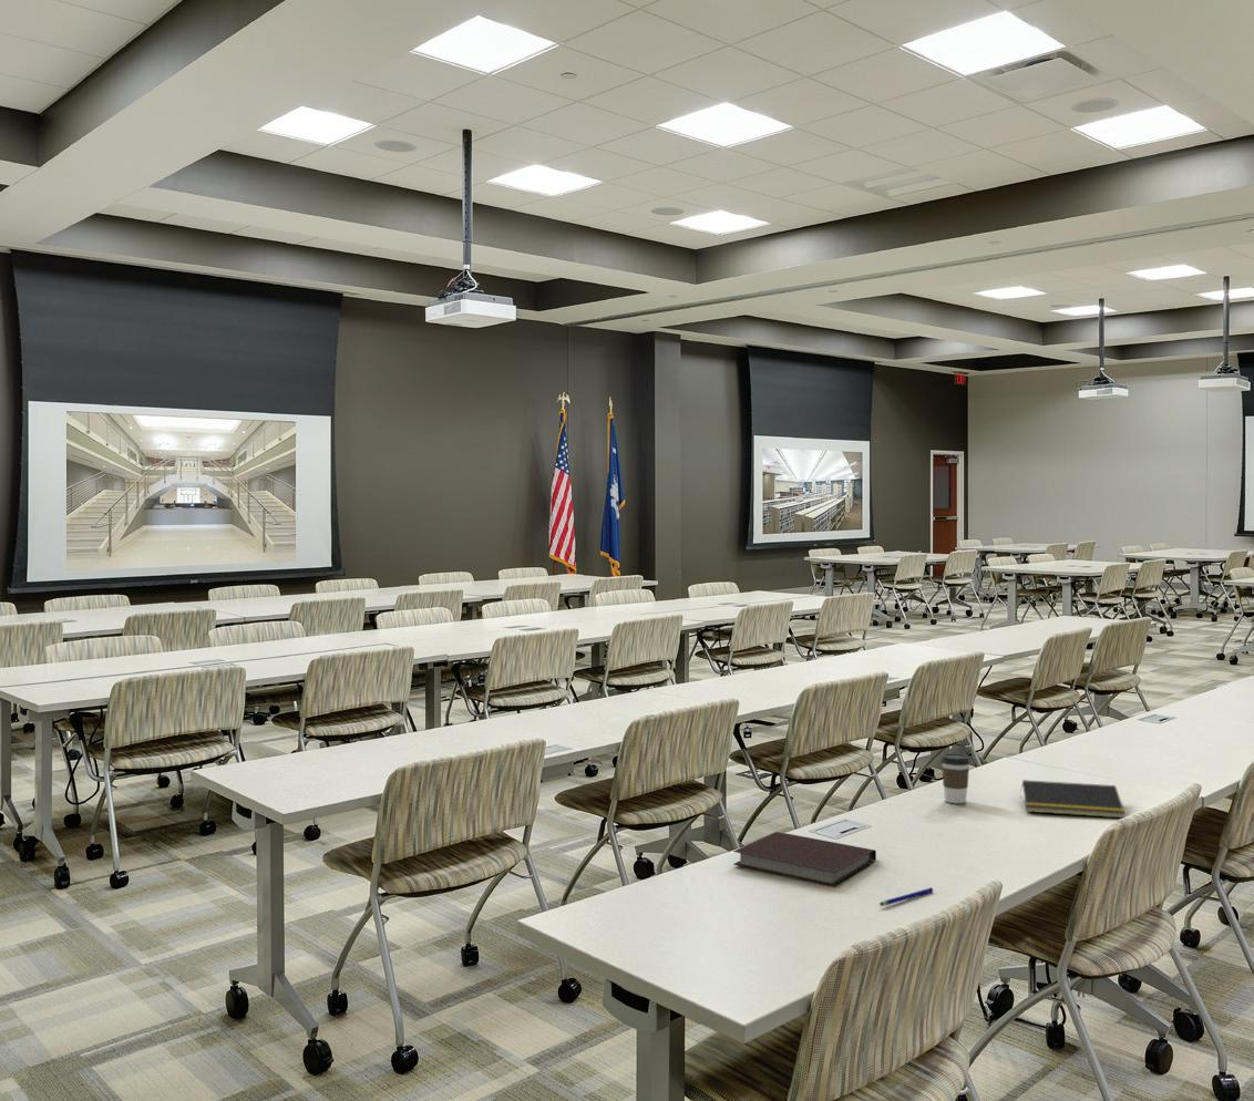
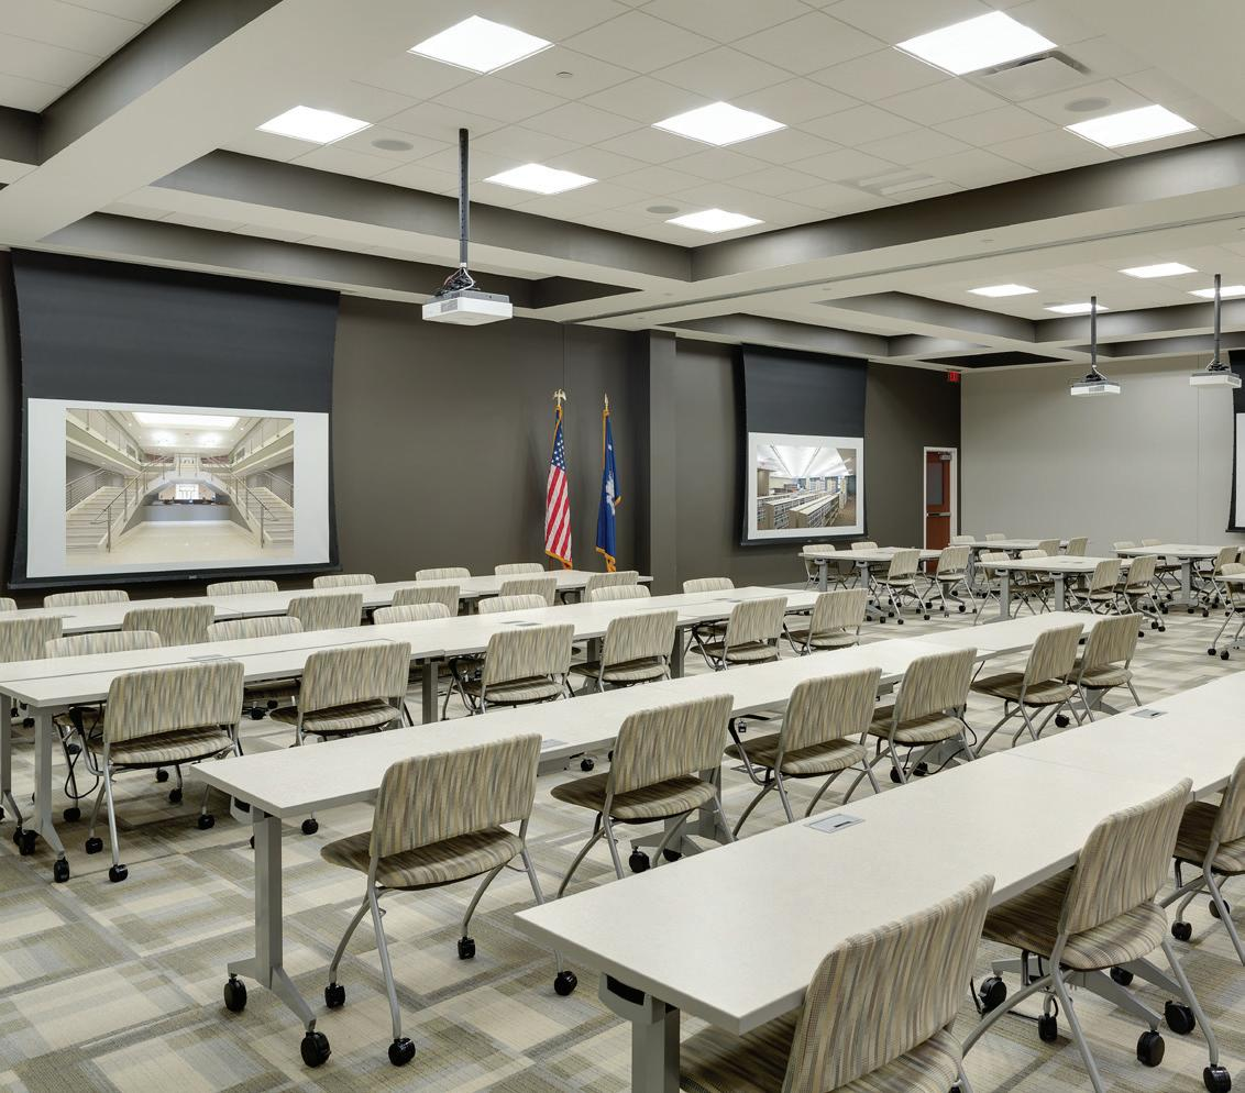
- coffee cup [941,752,972,804]
- notepad [1019,779,1127,820]
- pen [878,887,934,907]
- notebook [732,831,877,887]
